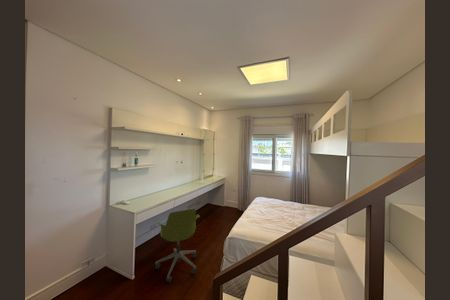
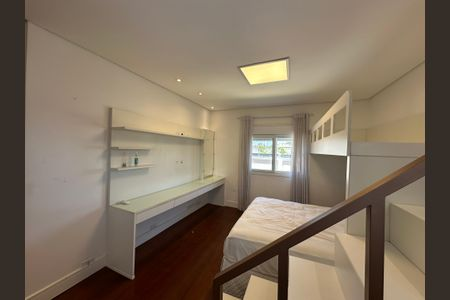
- office chair [154,208,201,283]
